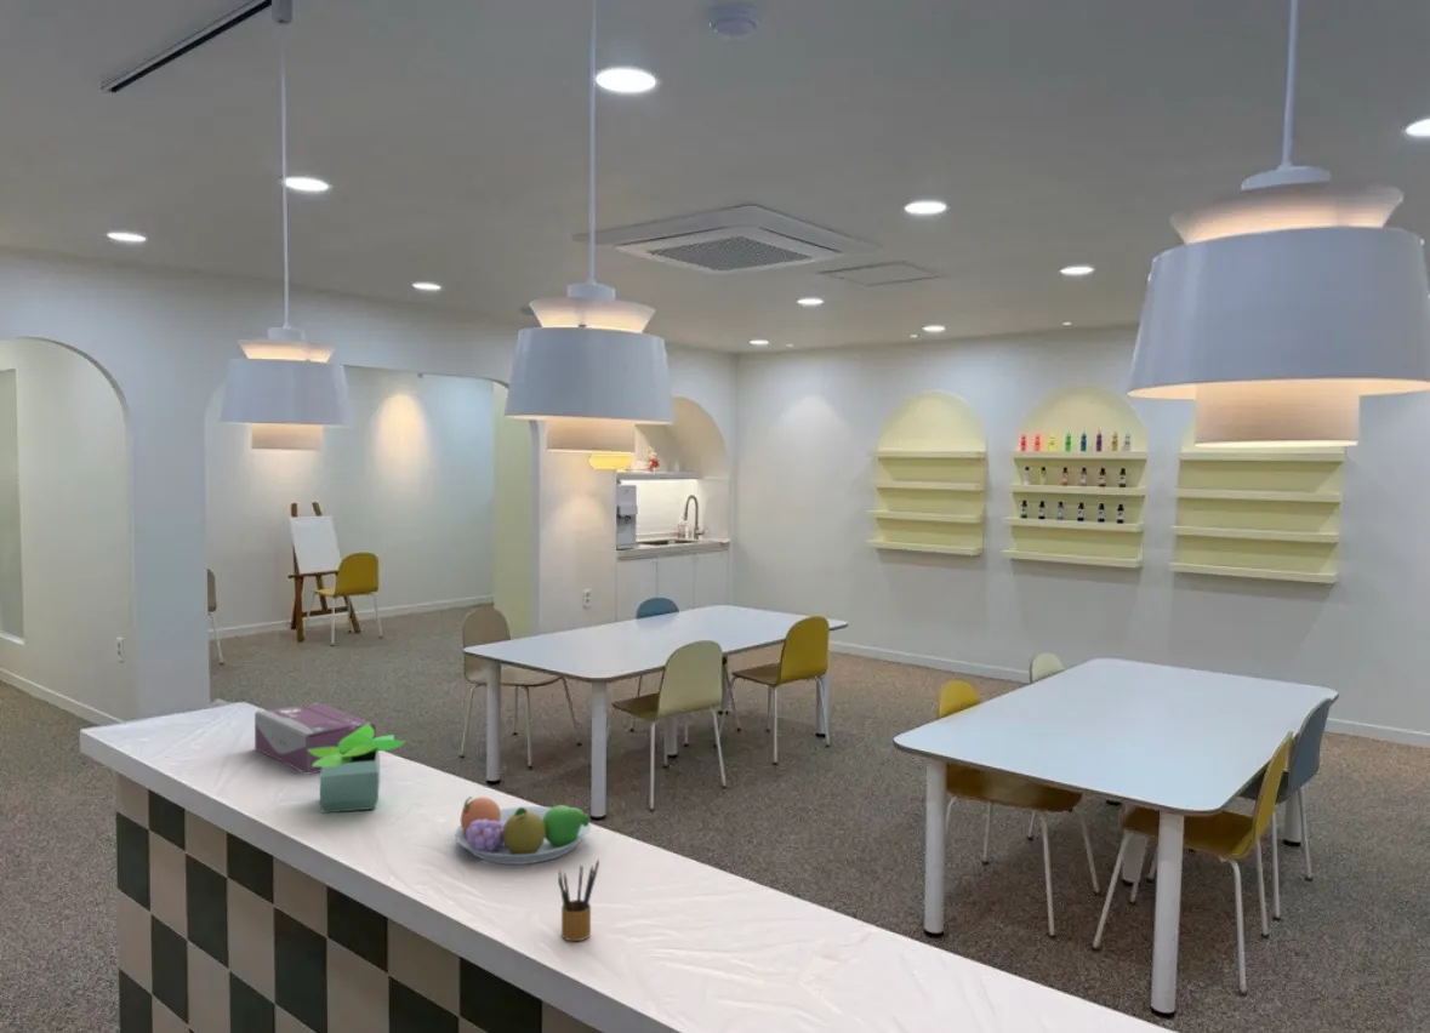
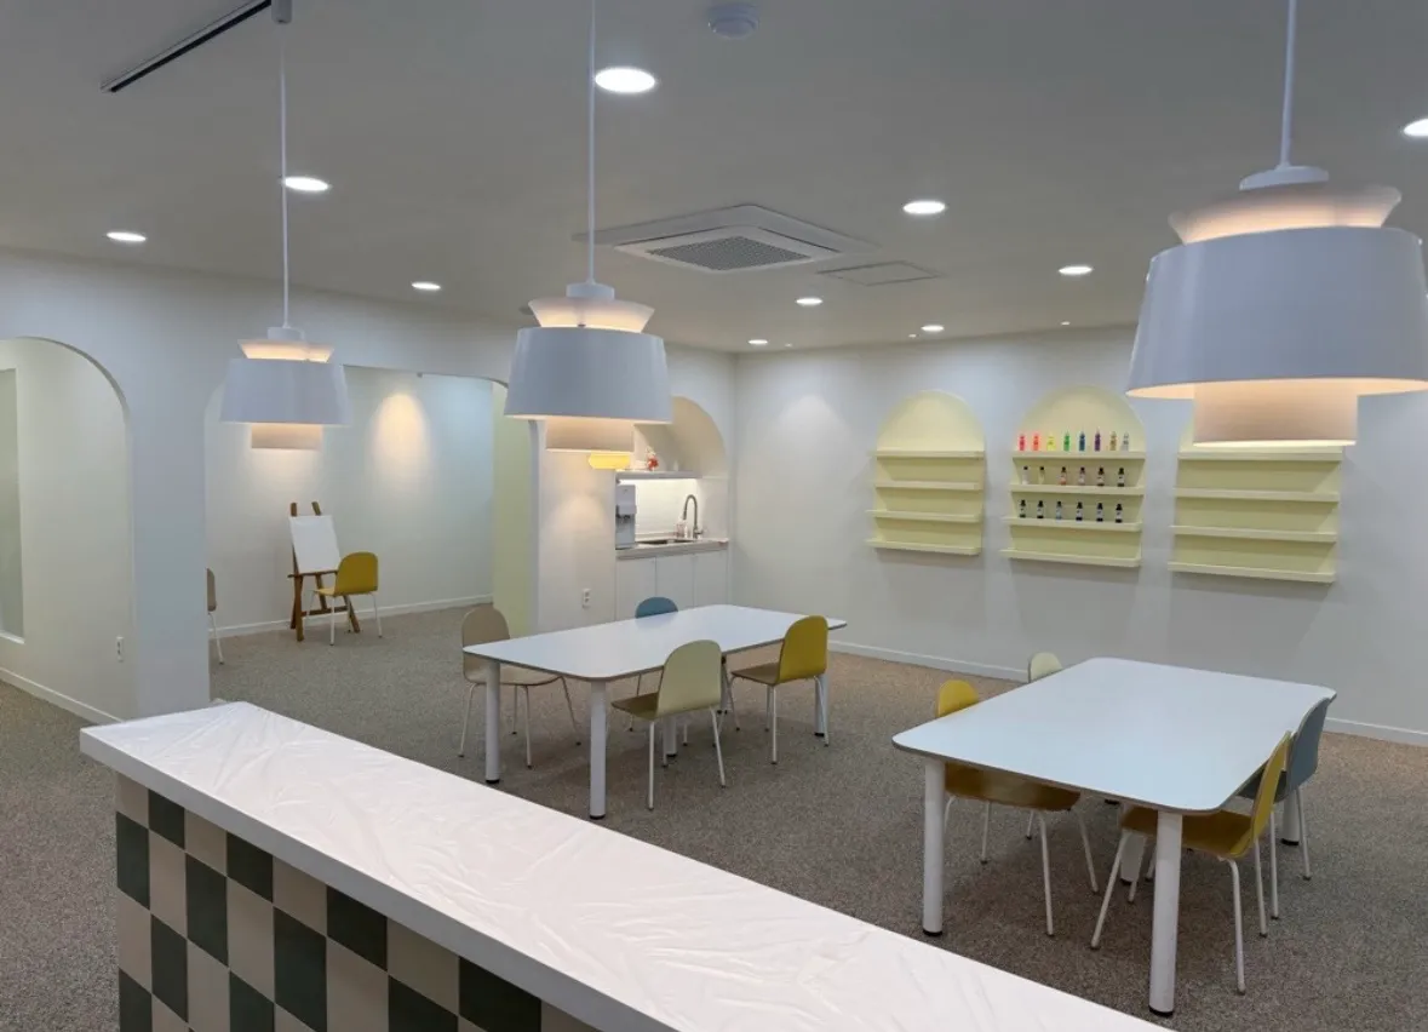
- tissue box [253,702,377,776]
- potted plant [307,723,408,815]
- pencil box [557,858,600,942]
- fruit bowl [454,795,592,866]
